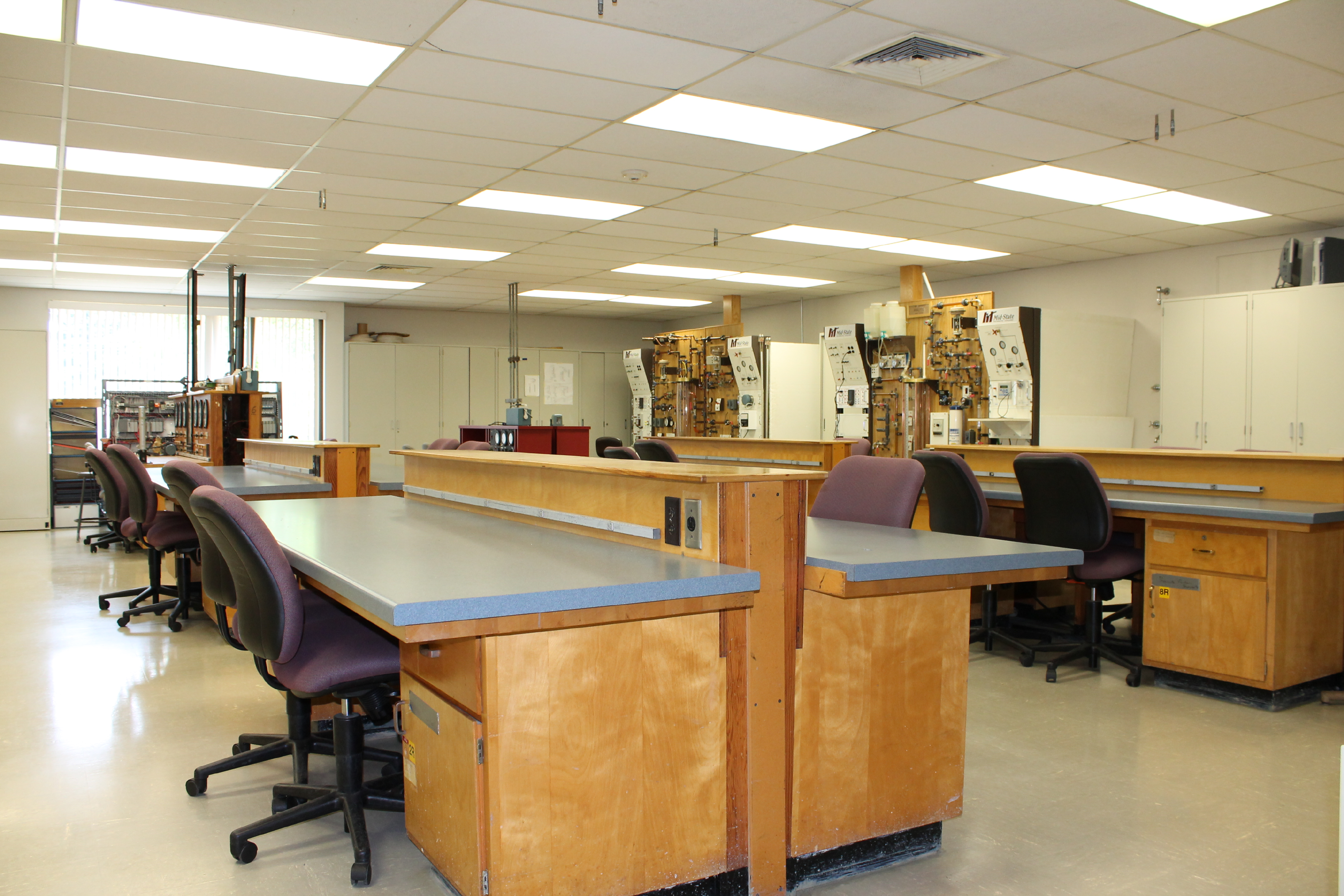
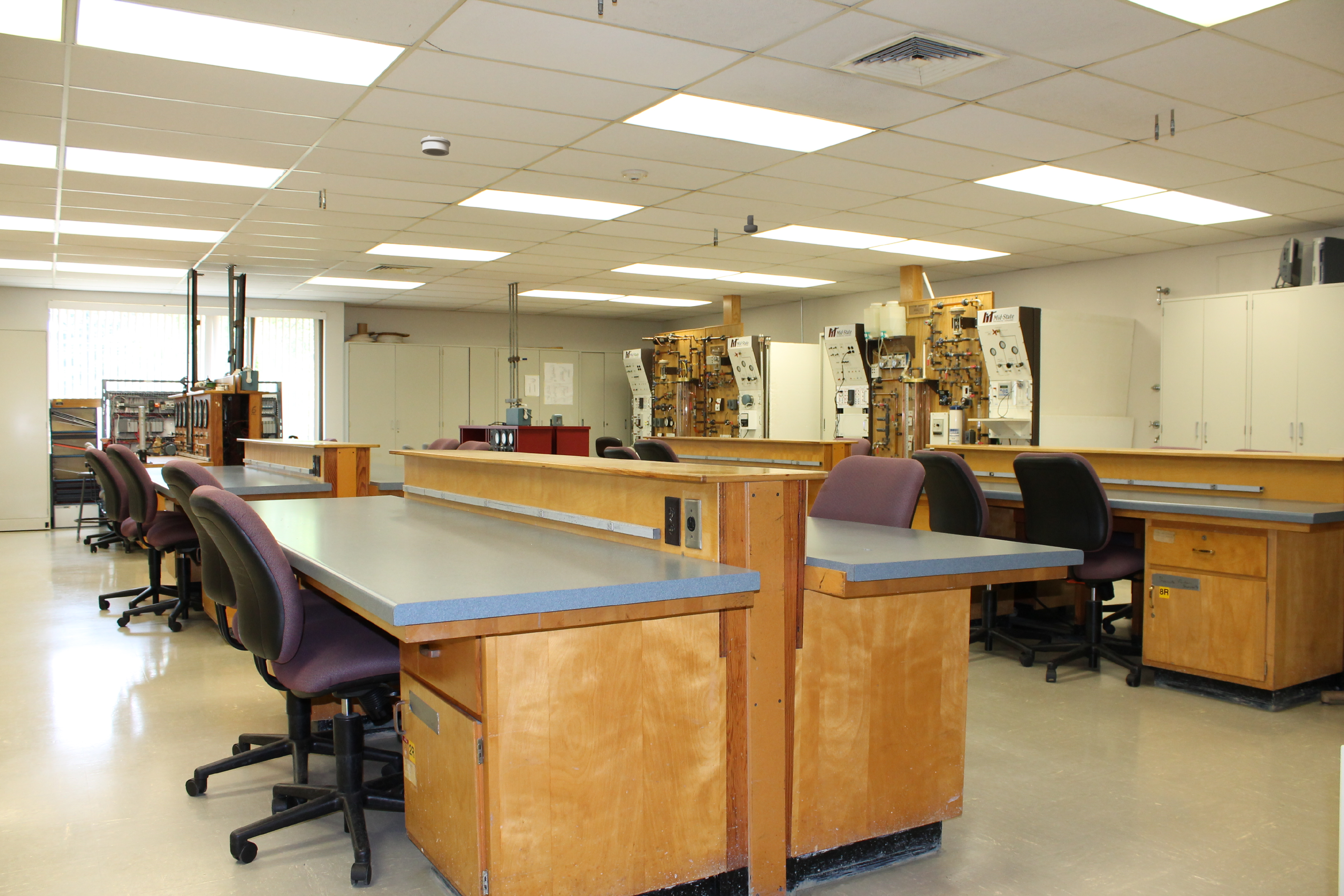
+ security camera [744,215,758,233]
+ smoke detector [420,135,451,156]
